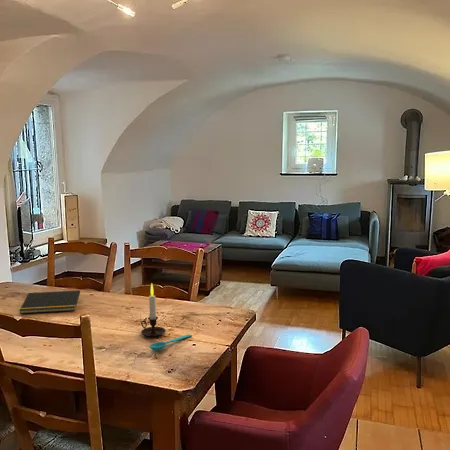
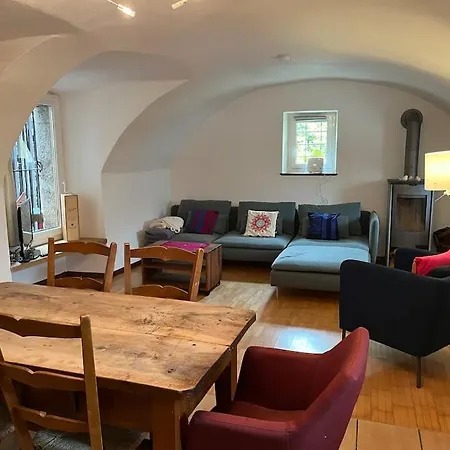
- notepad [19,289,81,314]
- spoon [149,333,193,351]
- candle [140,283,166,338]
